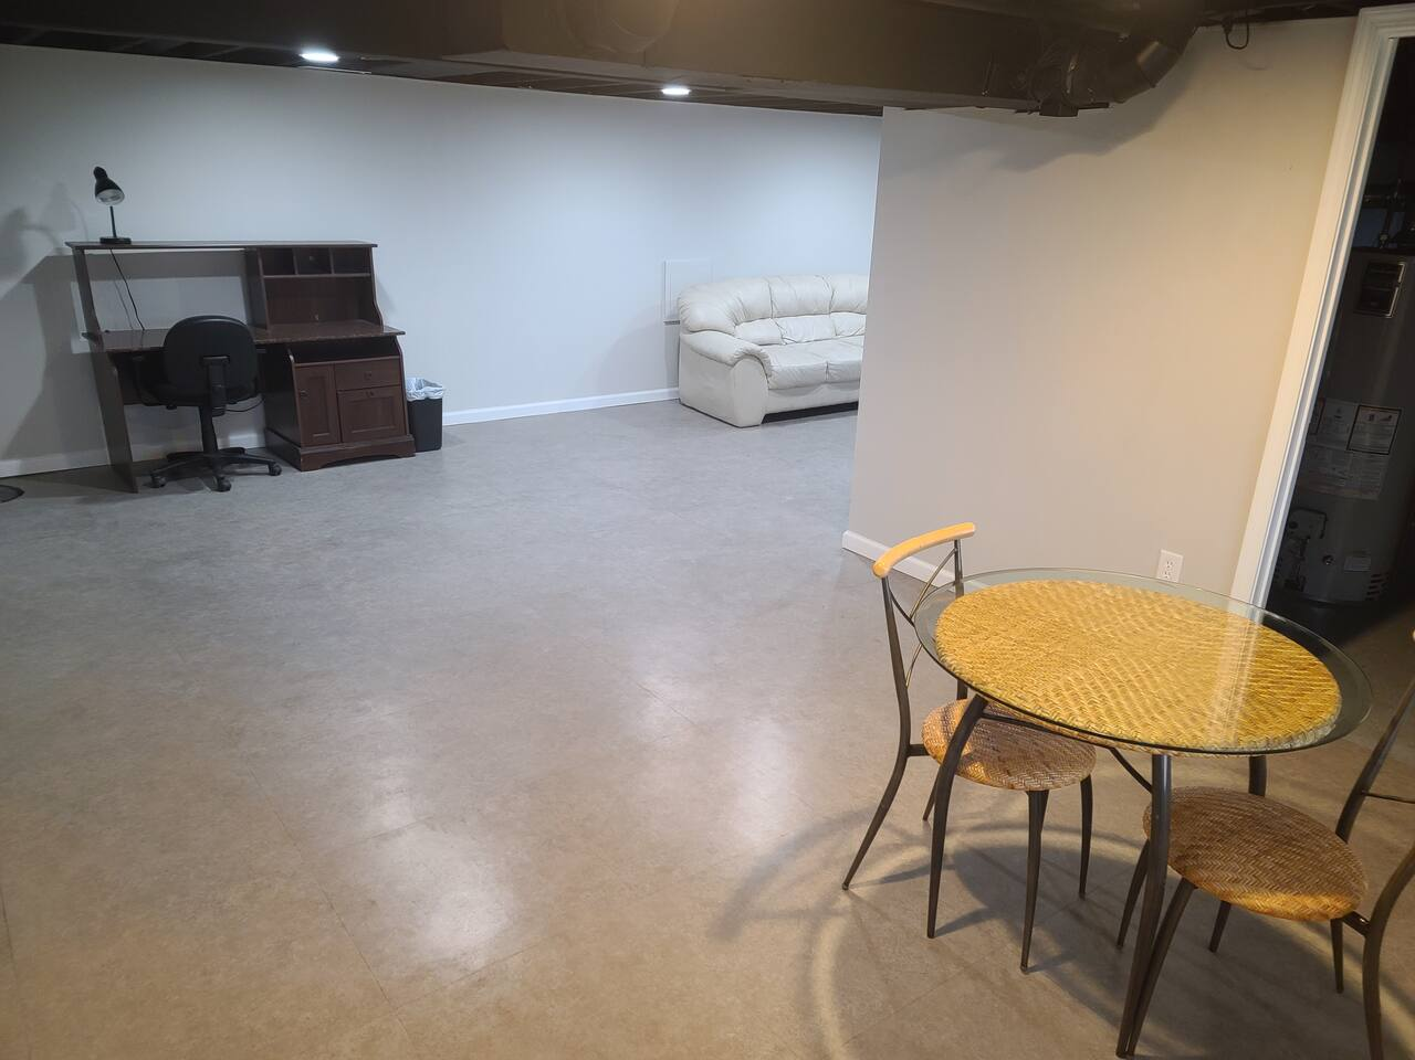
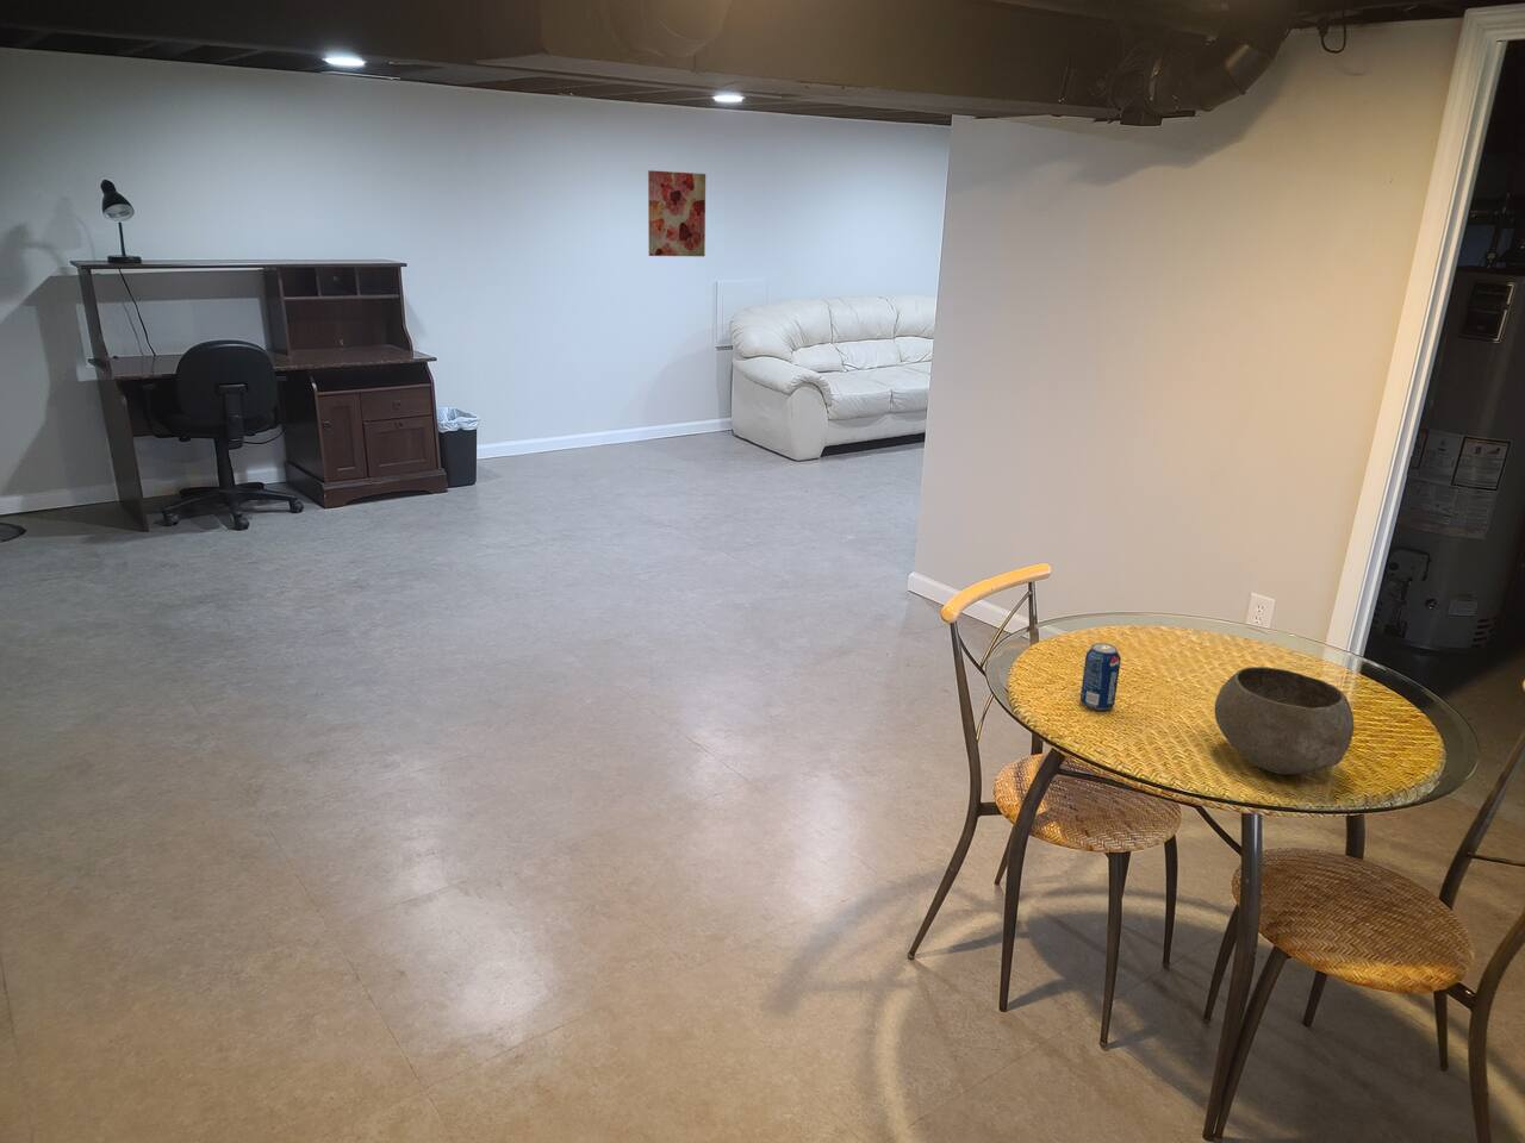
+ beverage can [1080,642,1123,711]
+ bowl [1213,665,1354,776]
+ wall art [647,169,706,257]
